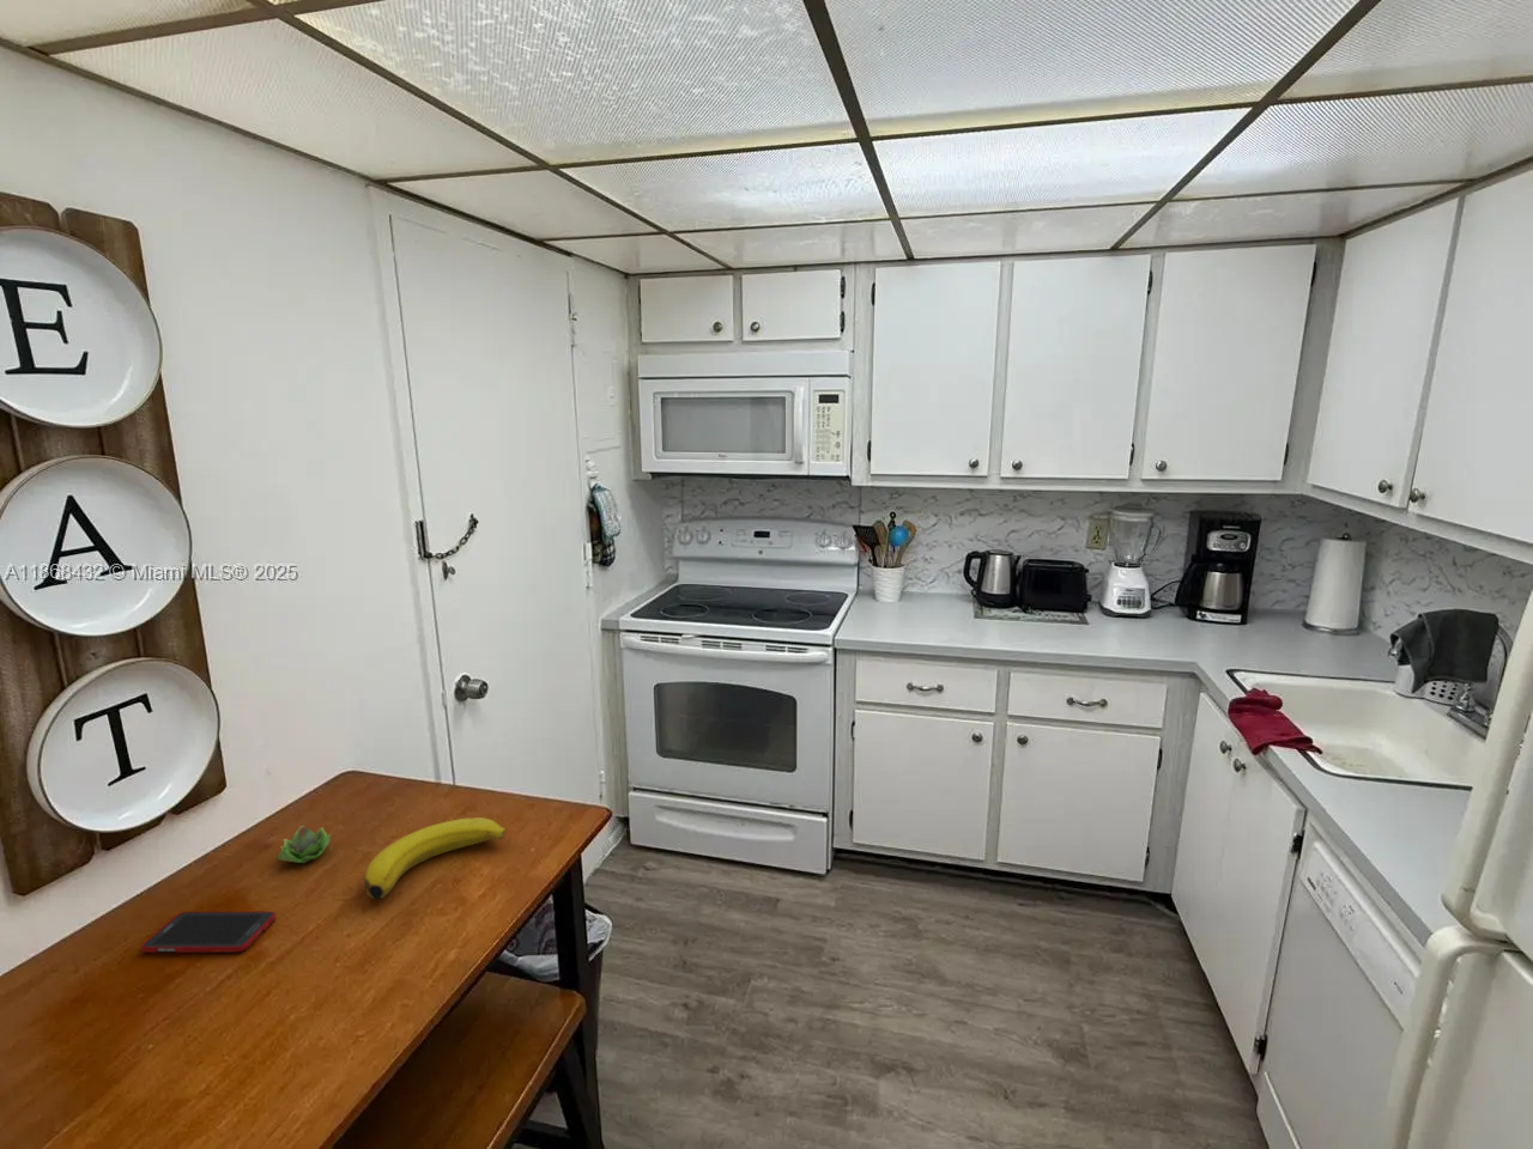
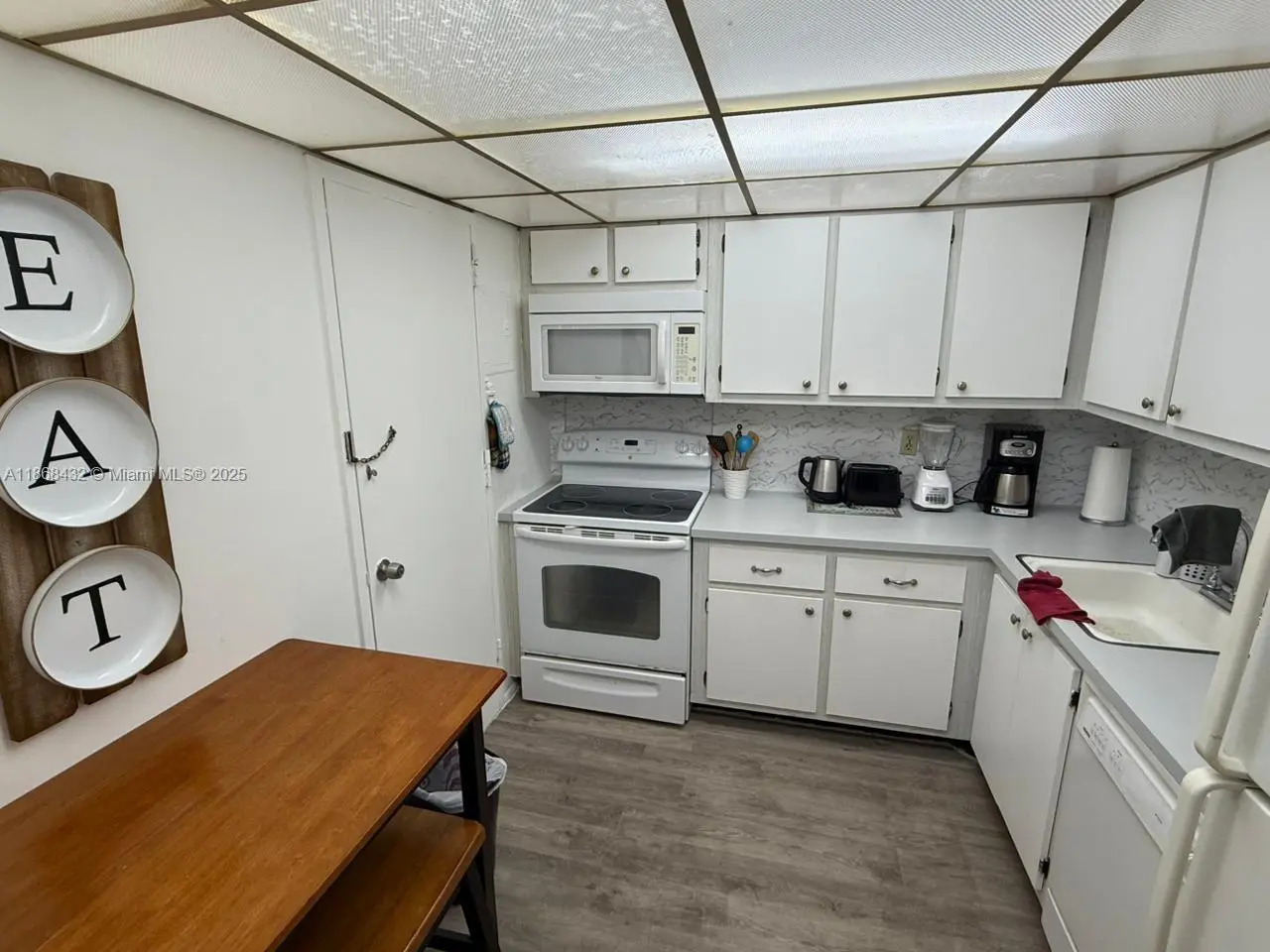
- cell phone [140,911,276,953]
- fruit [276,824,332,864]
- fruit [363,816,507,900]
